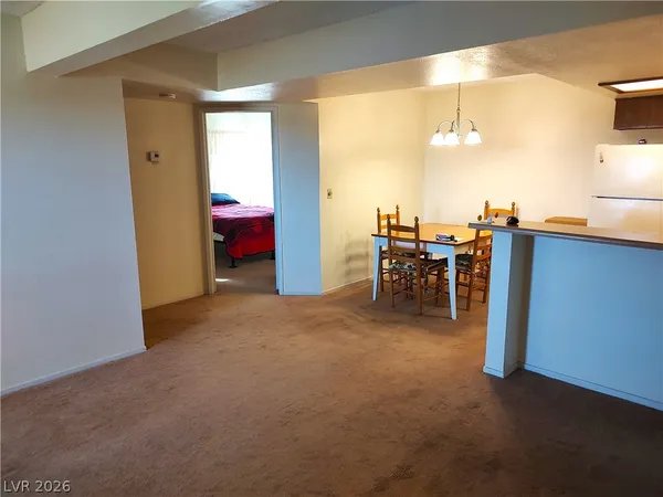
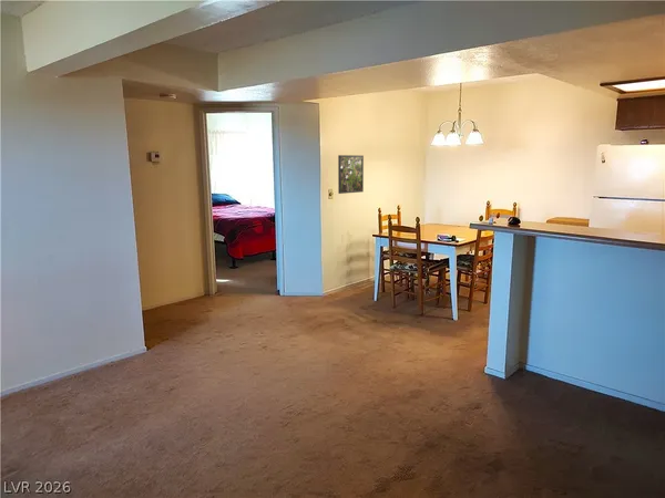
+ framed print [337,154,365,195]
